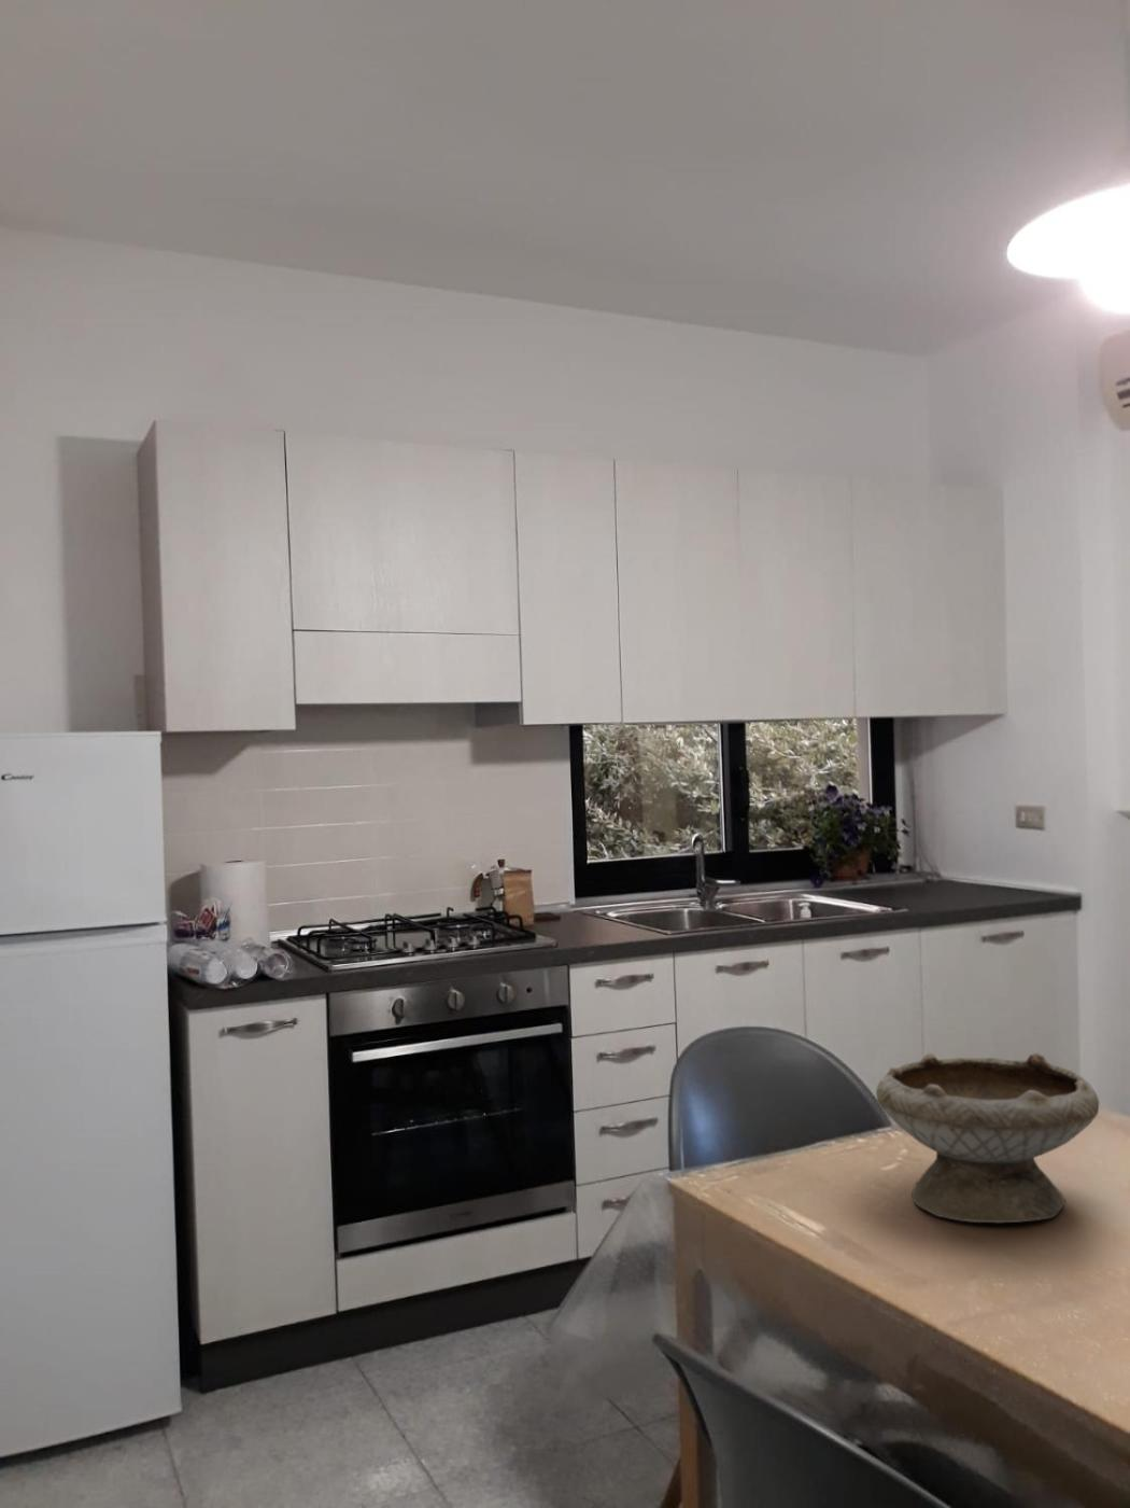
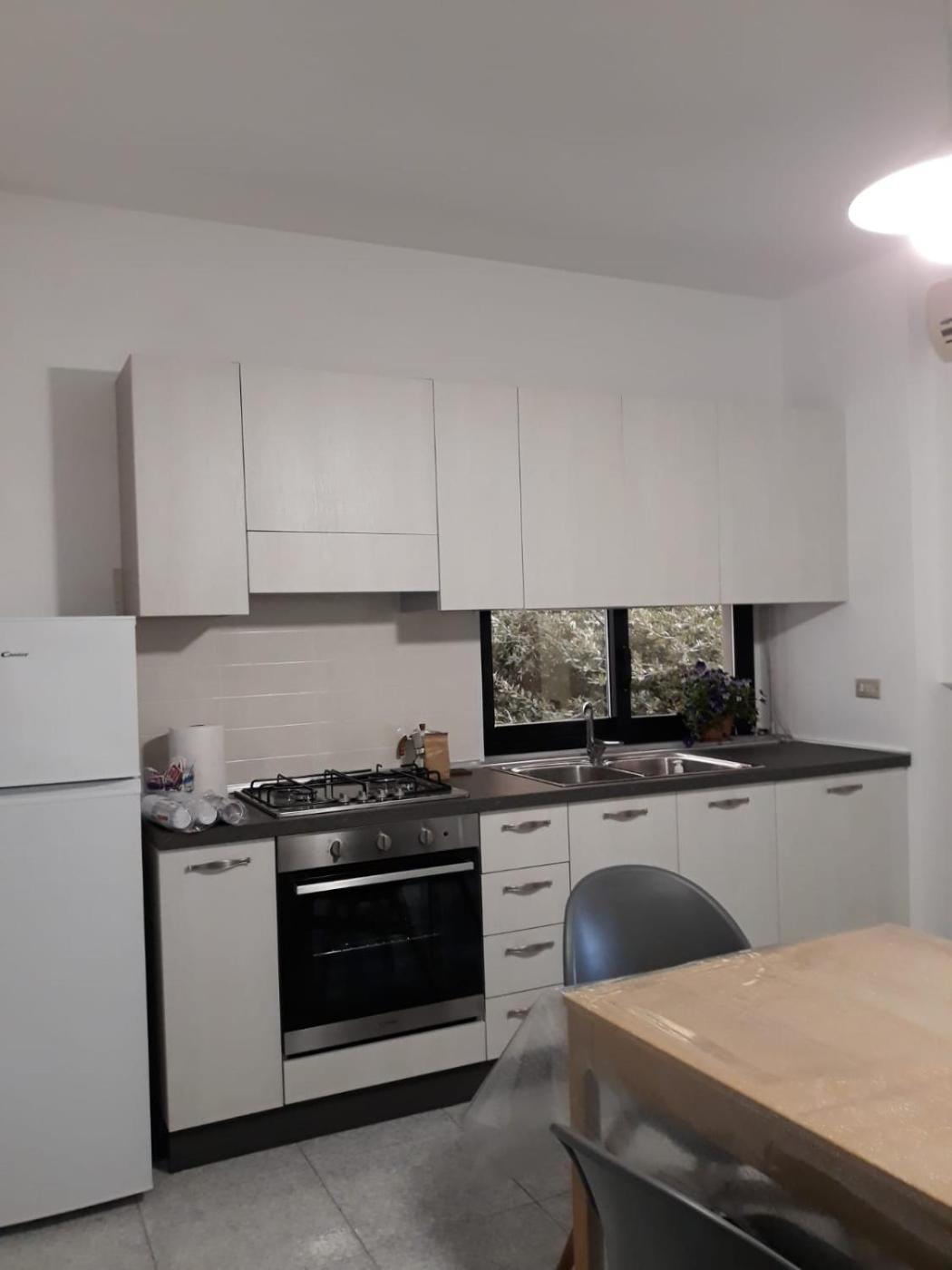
- bowl [875,1052,1100,1224]
